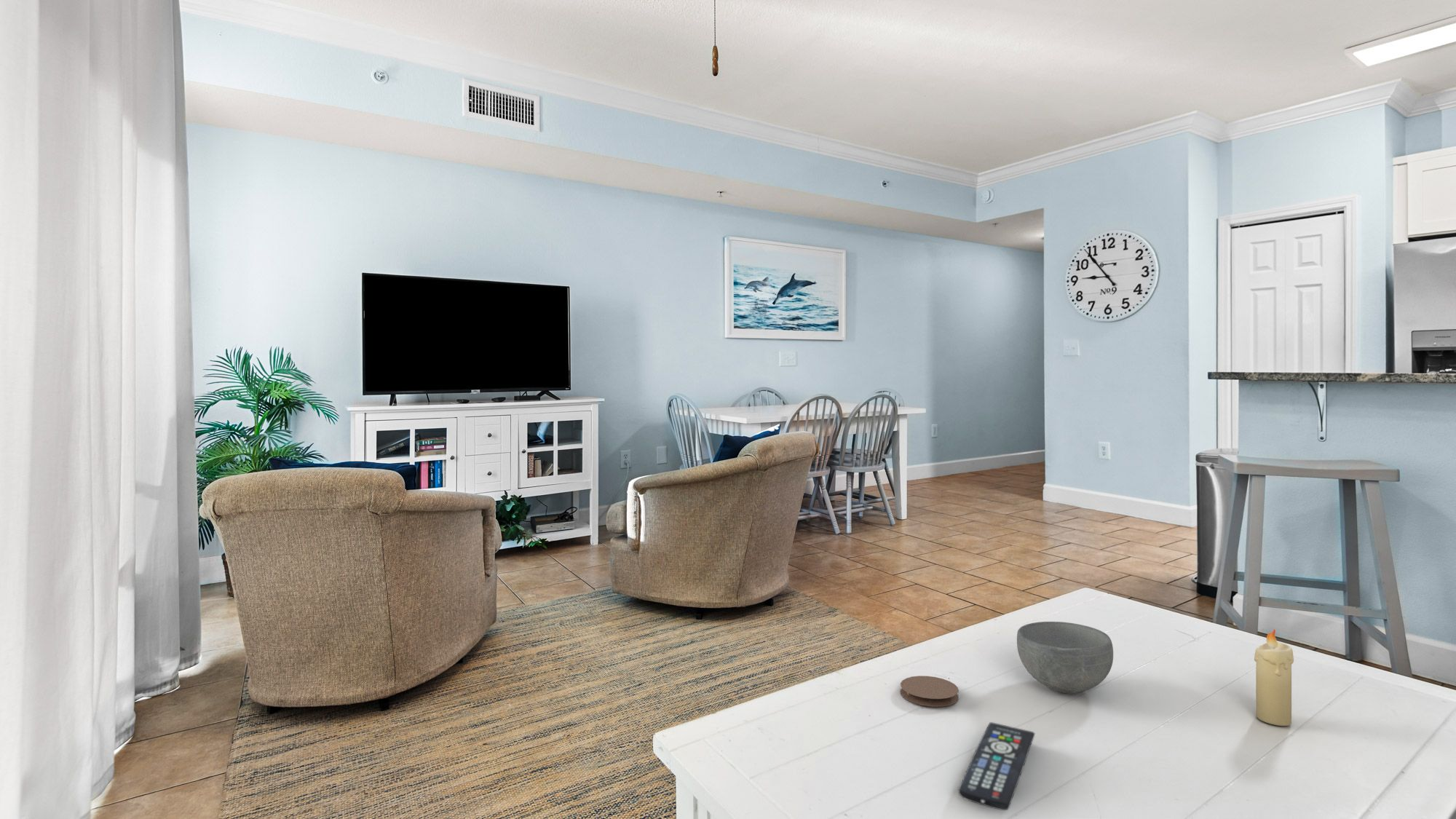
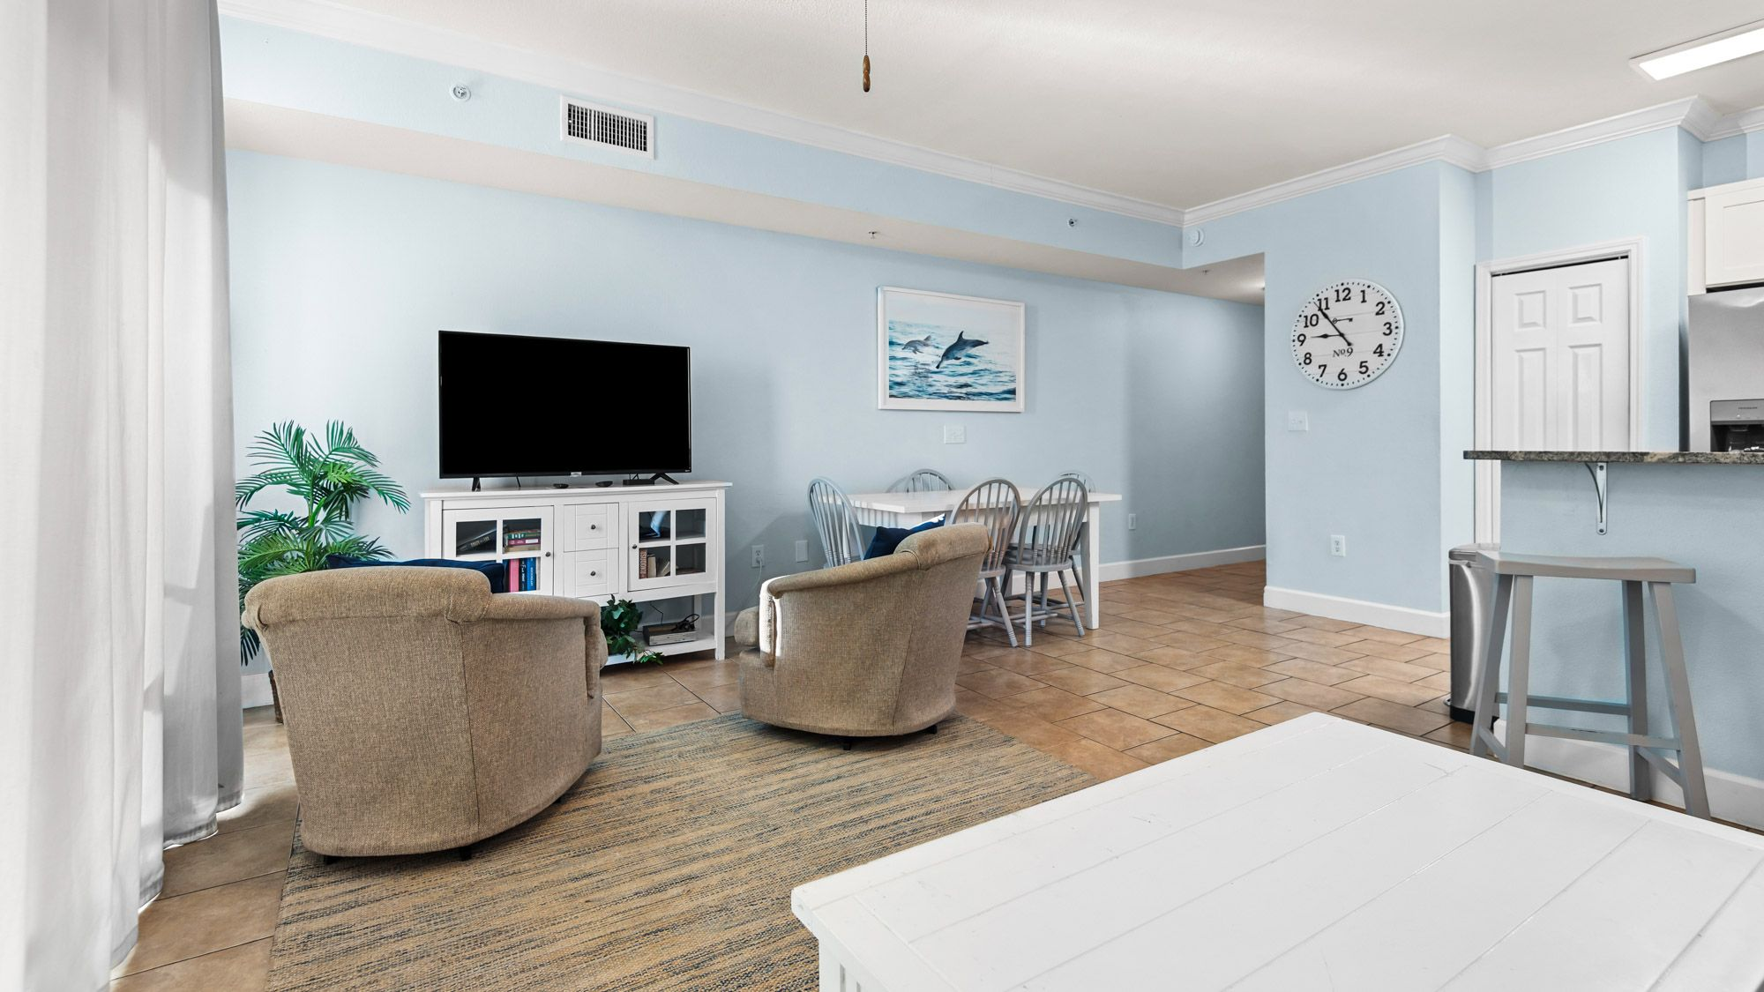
- remote control [957,721,1036,811]
- coaster [900,675,960,708]
- bowl [1016,621,1114,695]
- candle [1254,628,1294,727]
